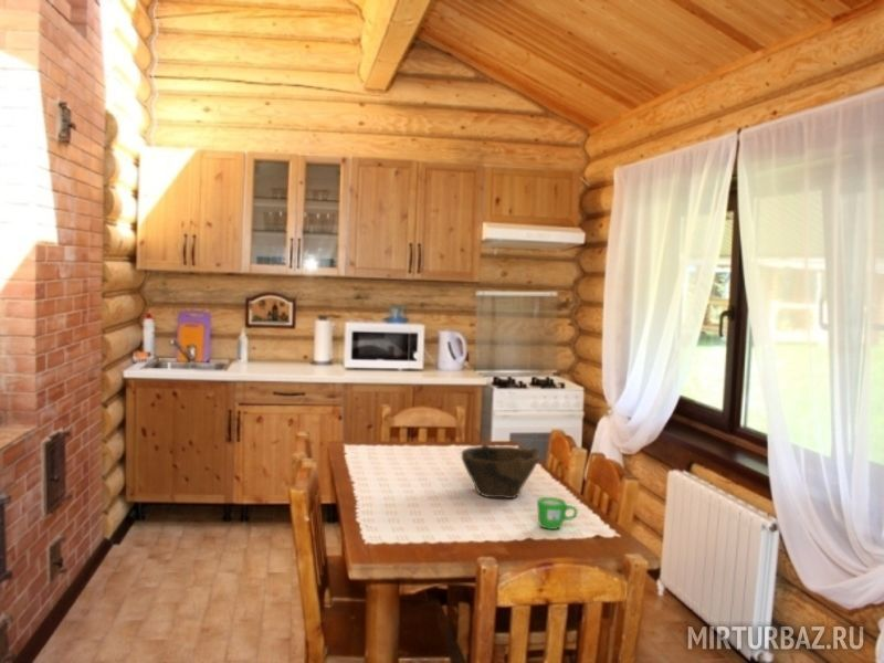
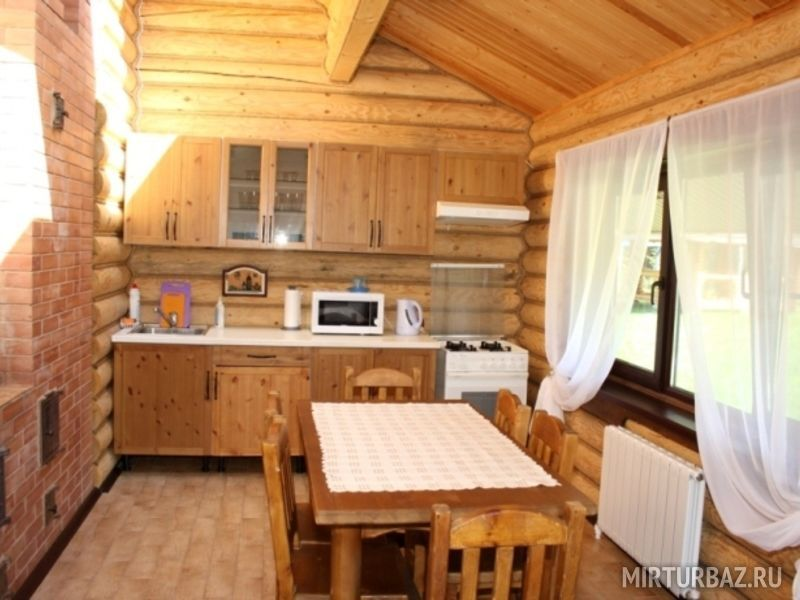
- bowl [460,443,541,499]
- mug [536,496,579,530]
